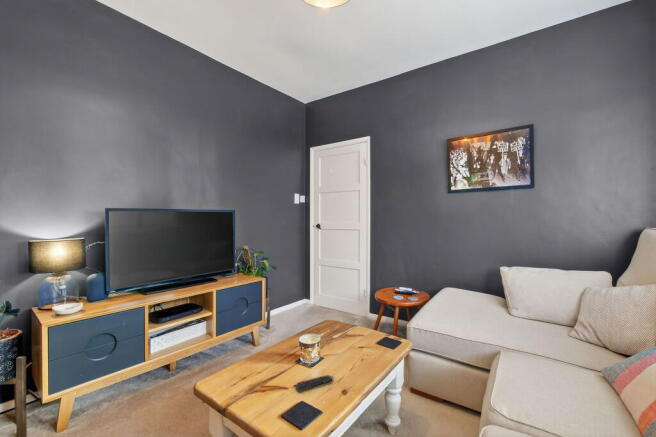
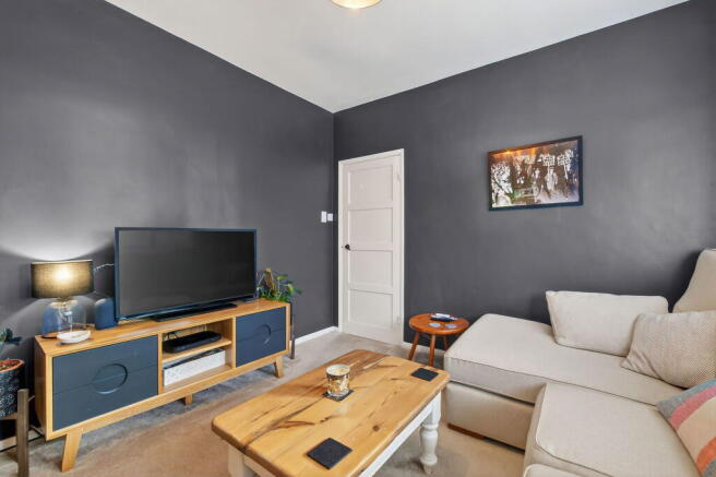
- remote control [294,374,334,394]
